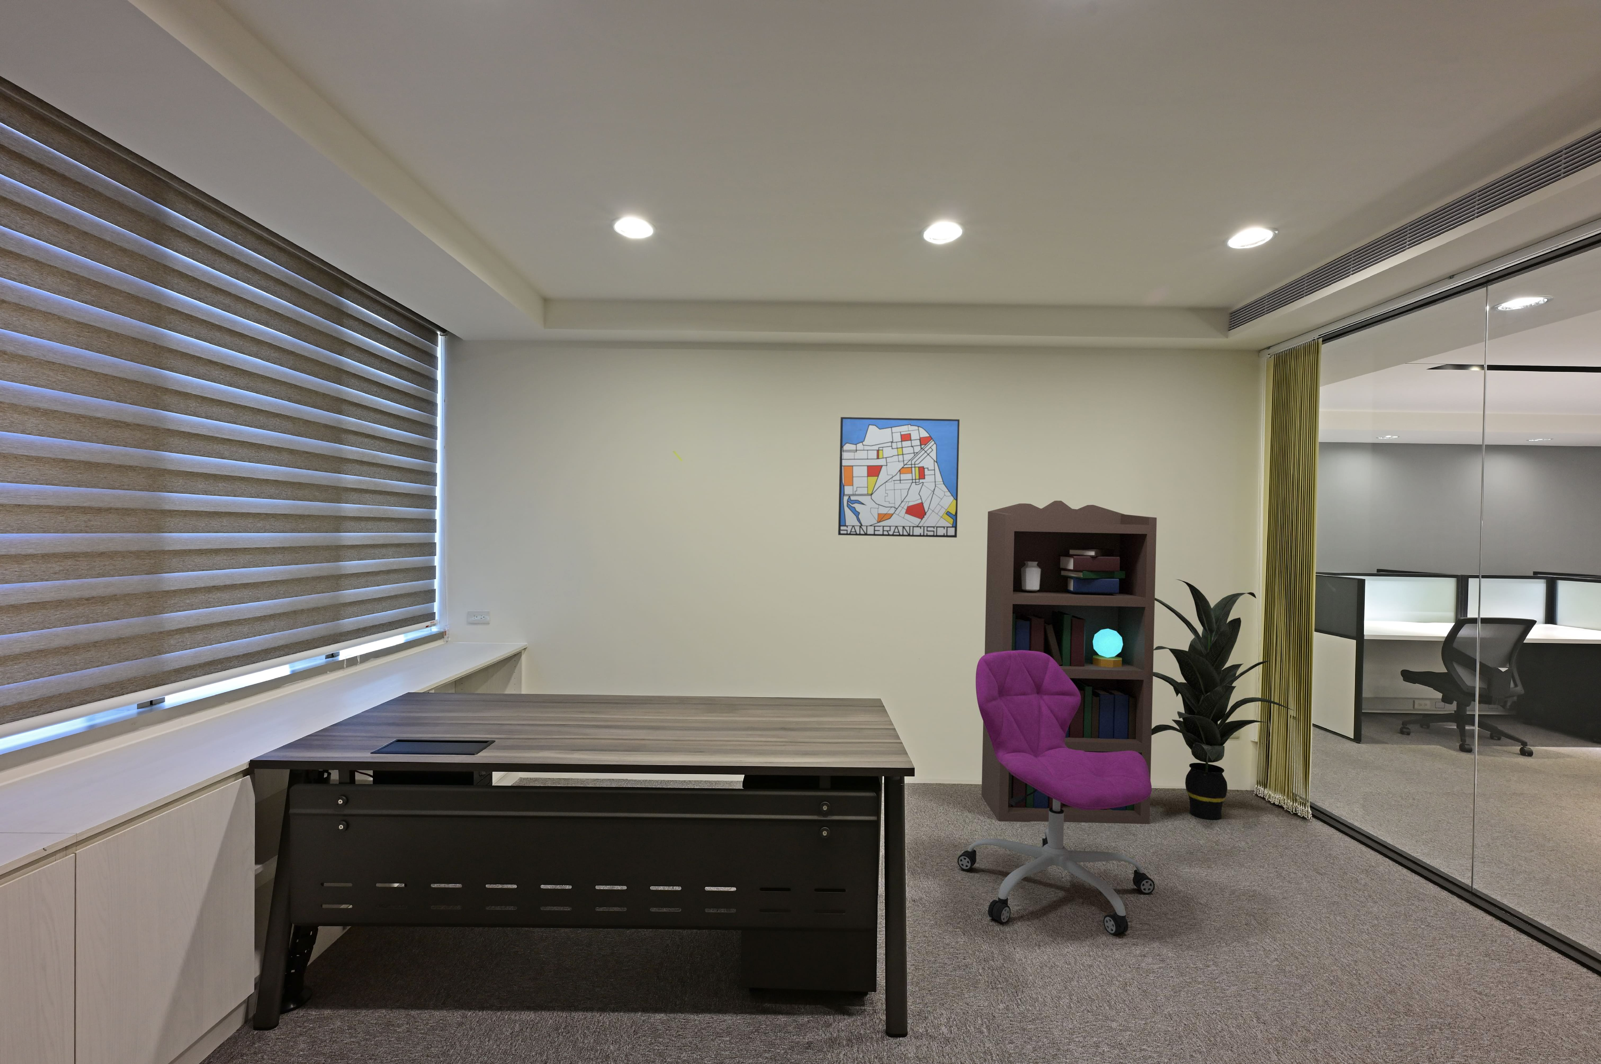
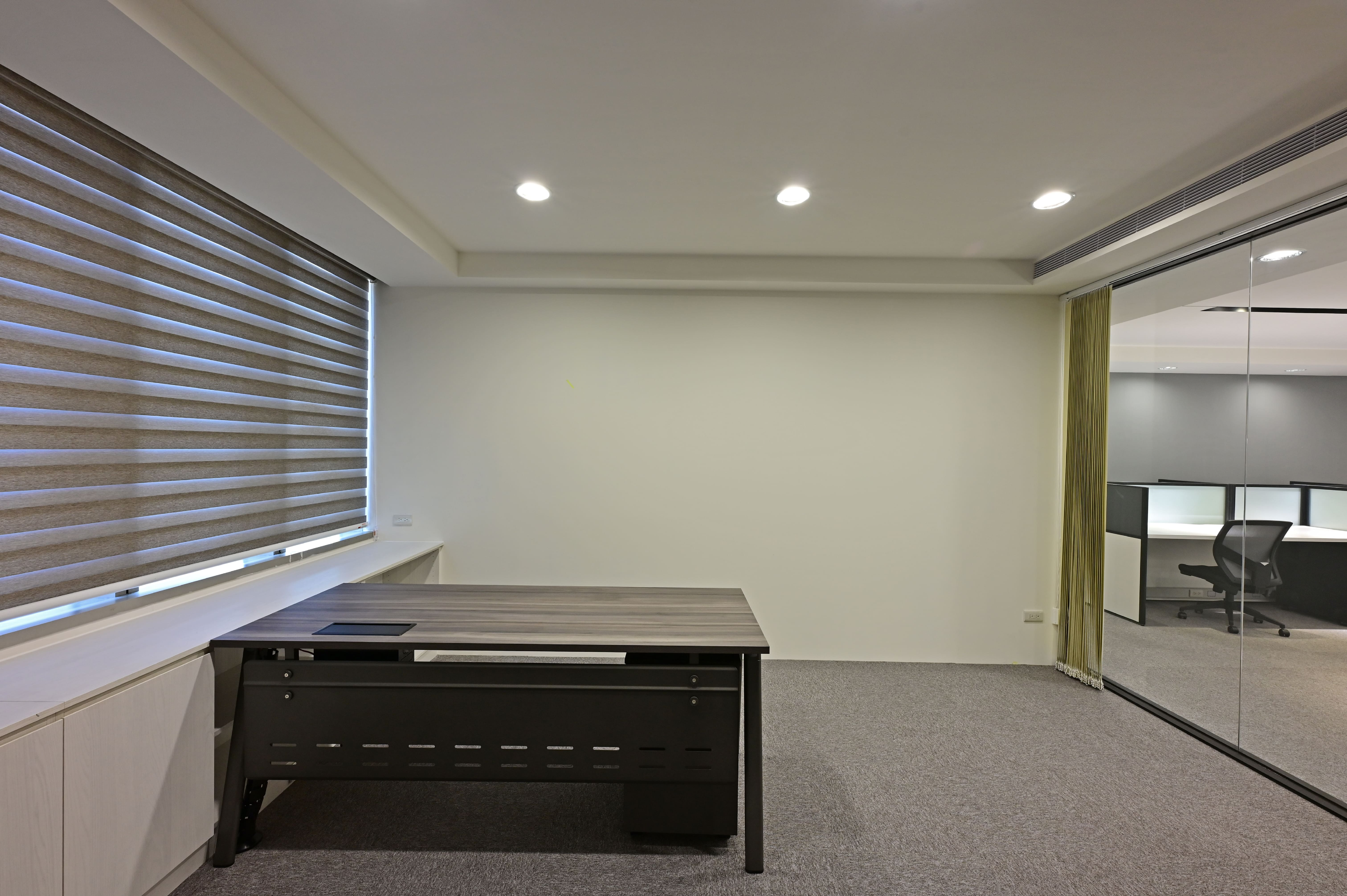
- office chair [957,650,1155,936]
- bookshelf [981,500,1156,824]
- indoor plant [1152,578,1294,821]
- wall art [838,417,960,538]
